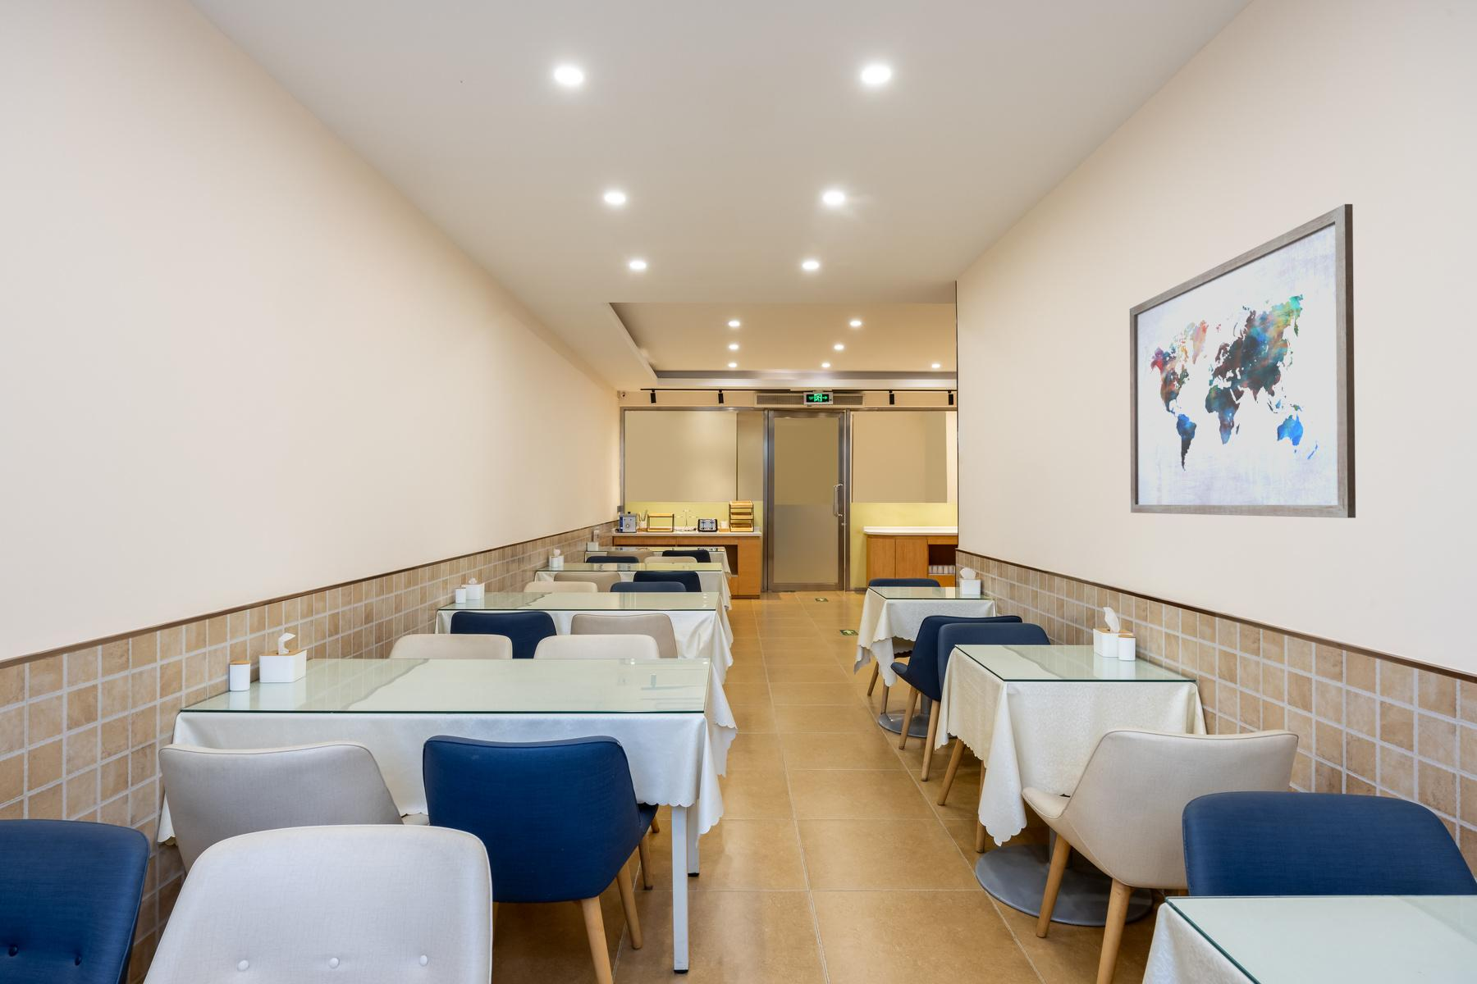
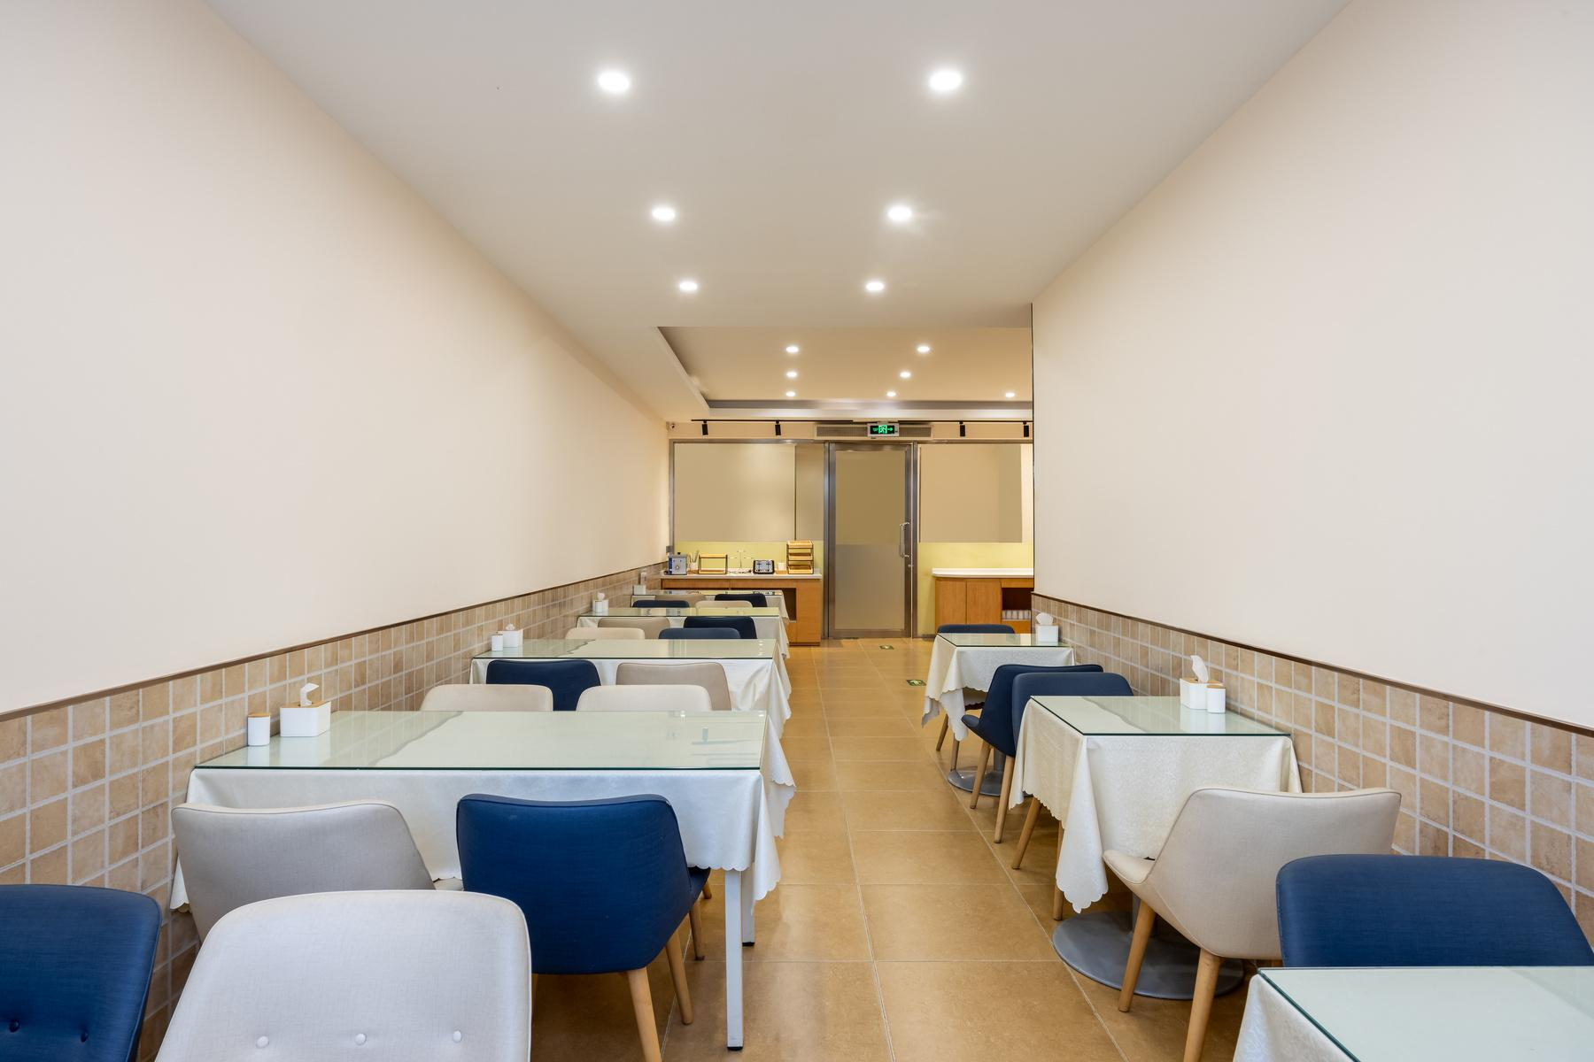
- wall art [1129,203,1356,519]
